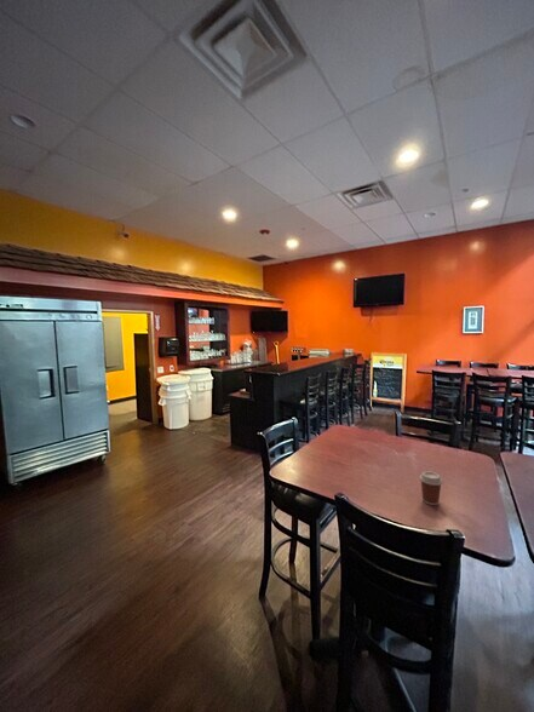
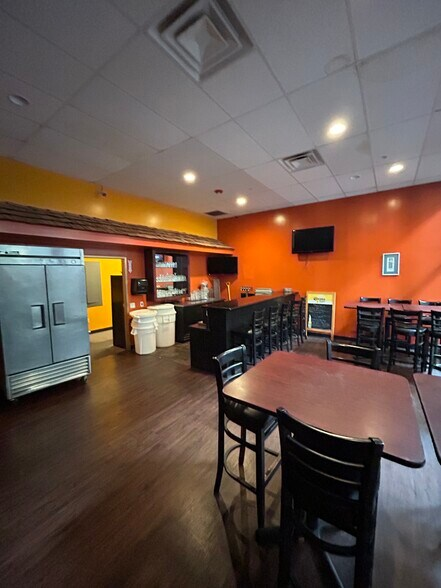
- coffee cup [418,470,444,506]
